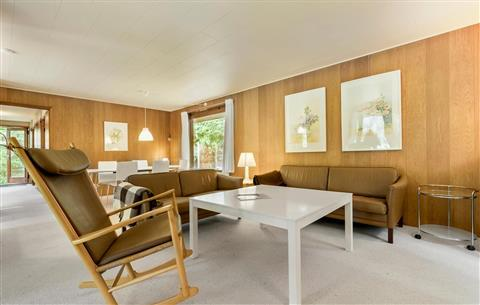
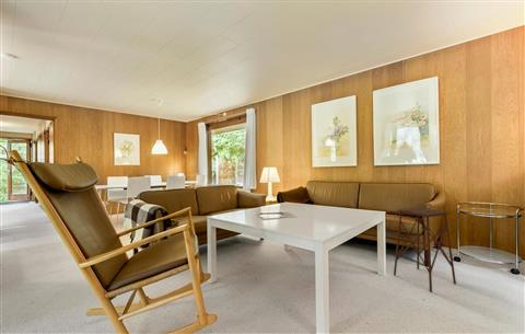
+ side table [393,206,457,293]
